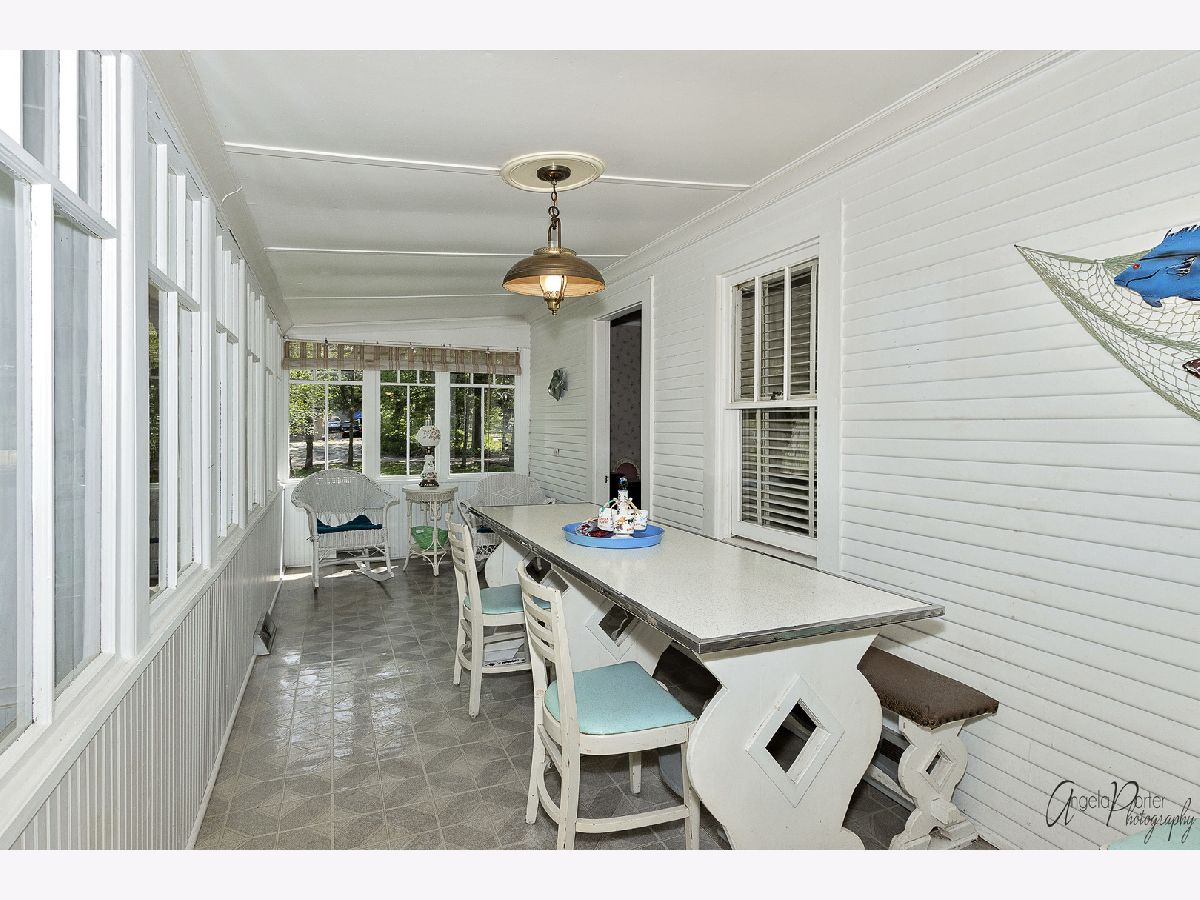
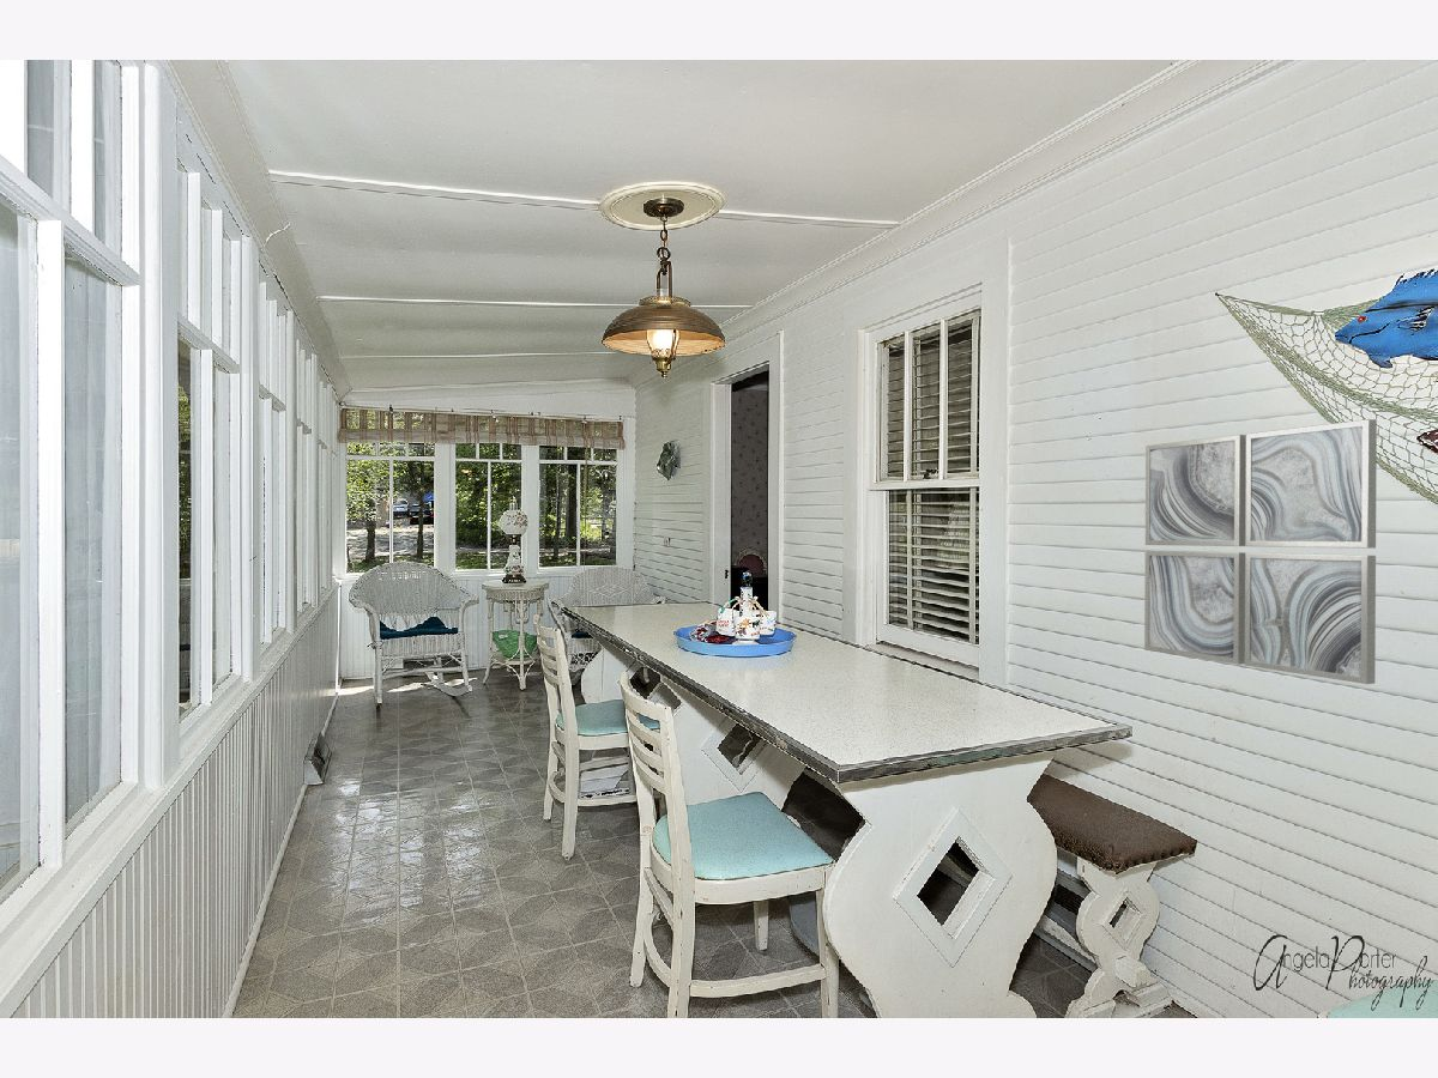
+ wall art [1143,418,1378,685]
